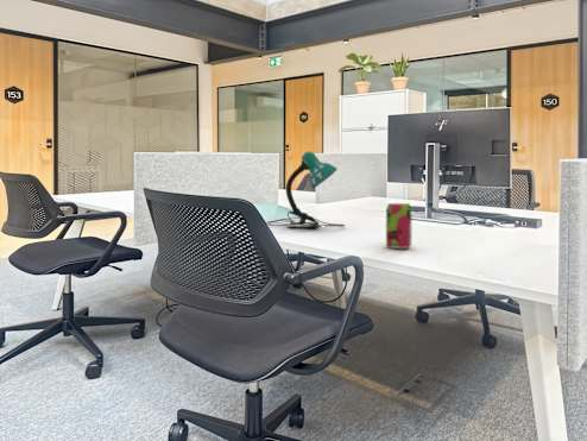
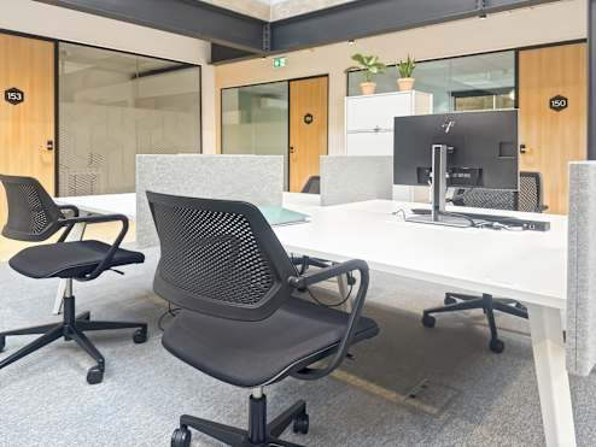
- desk lamp [266,150,346,227]
- beverage can [385,202,414,250]
